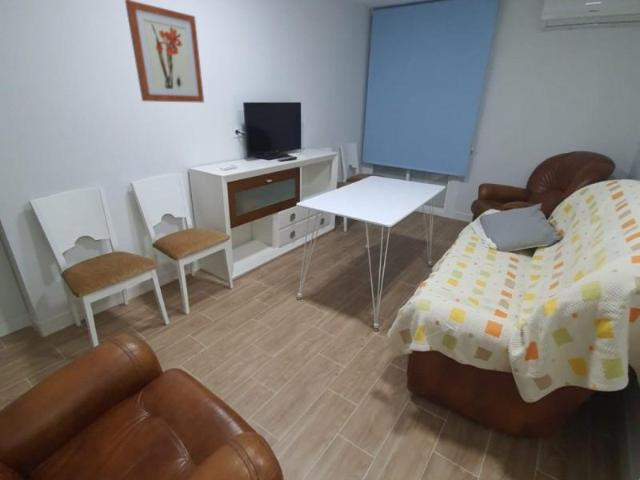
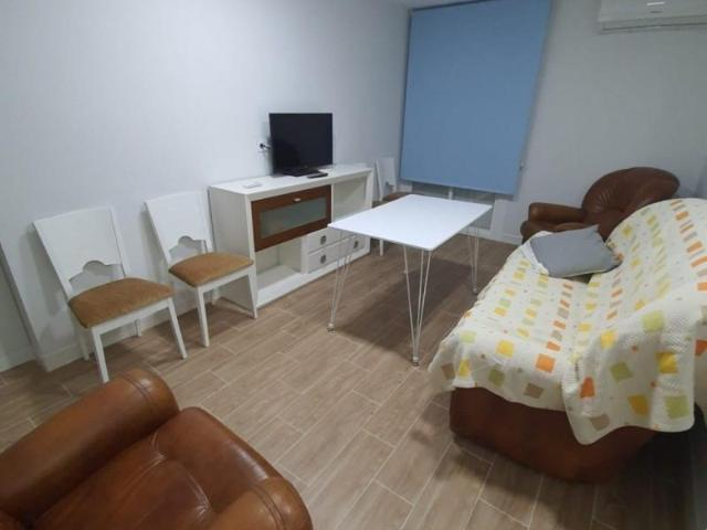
- wall art [124,0,205,104]
